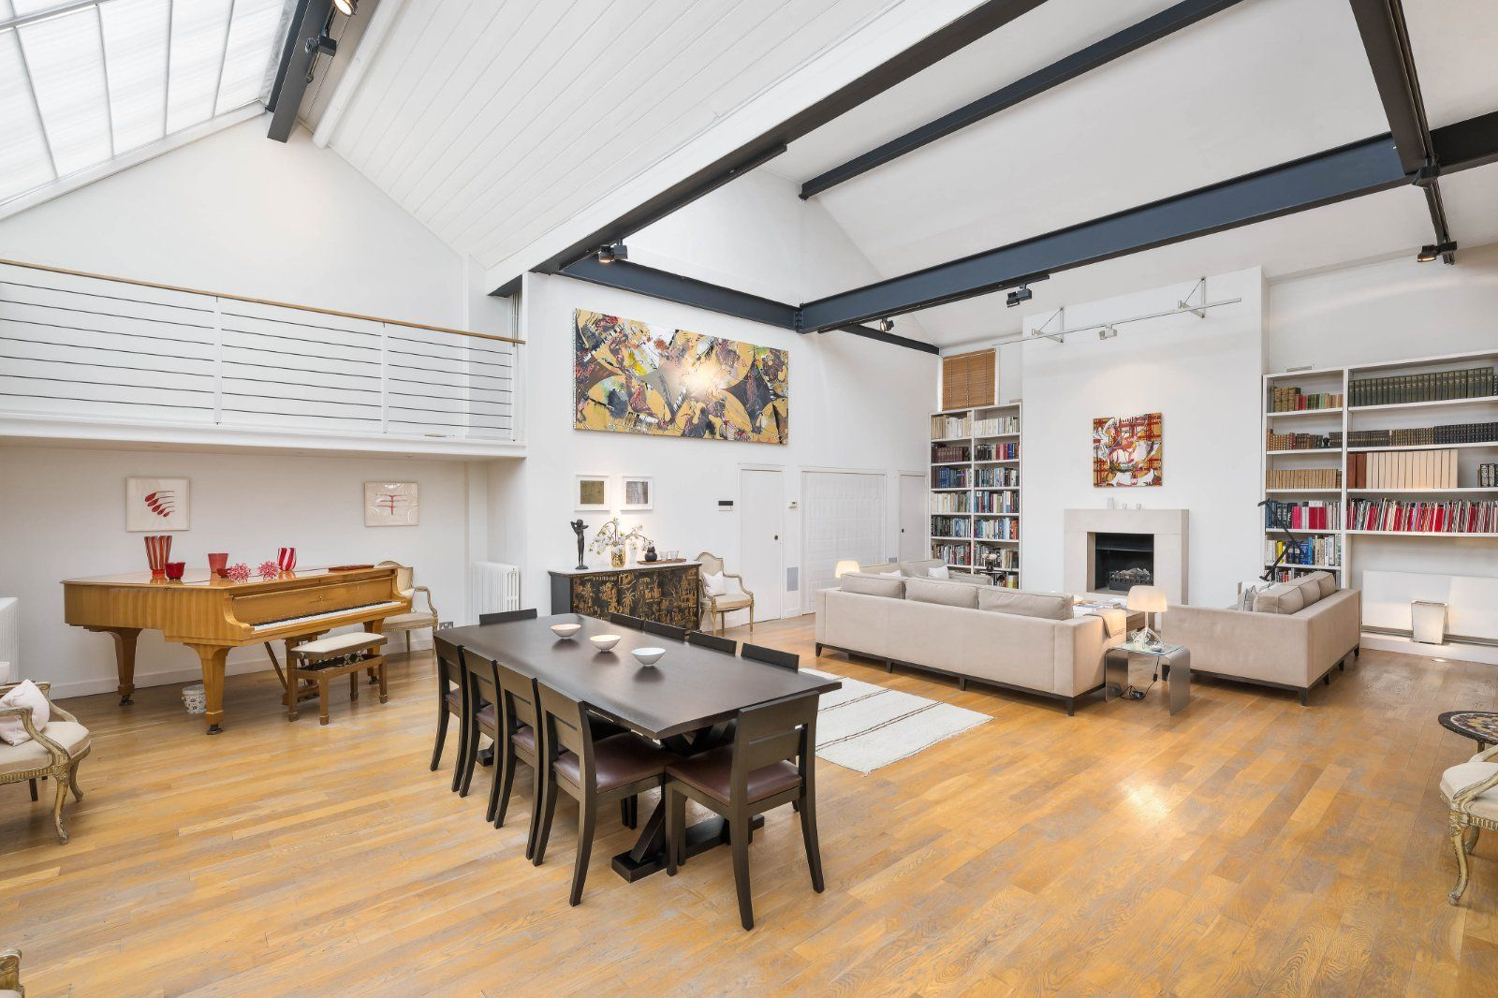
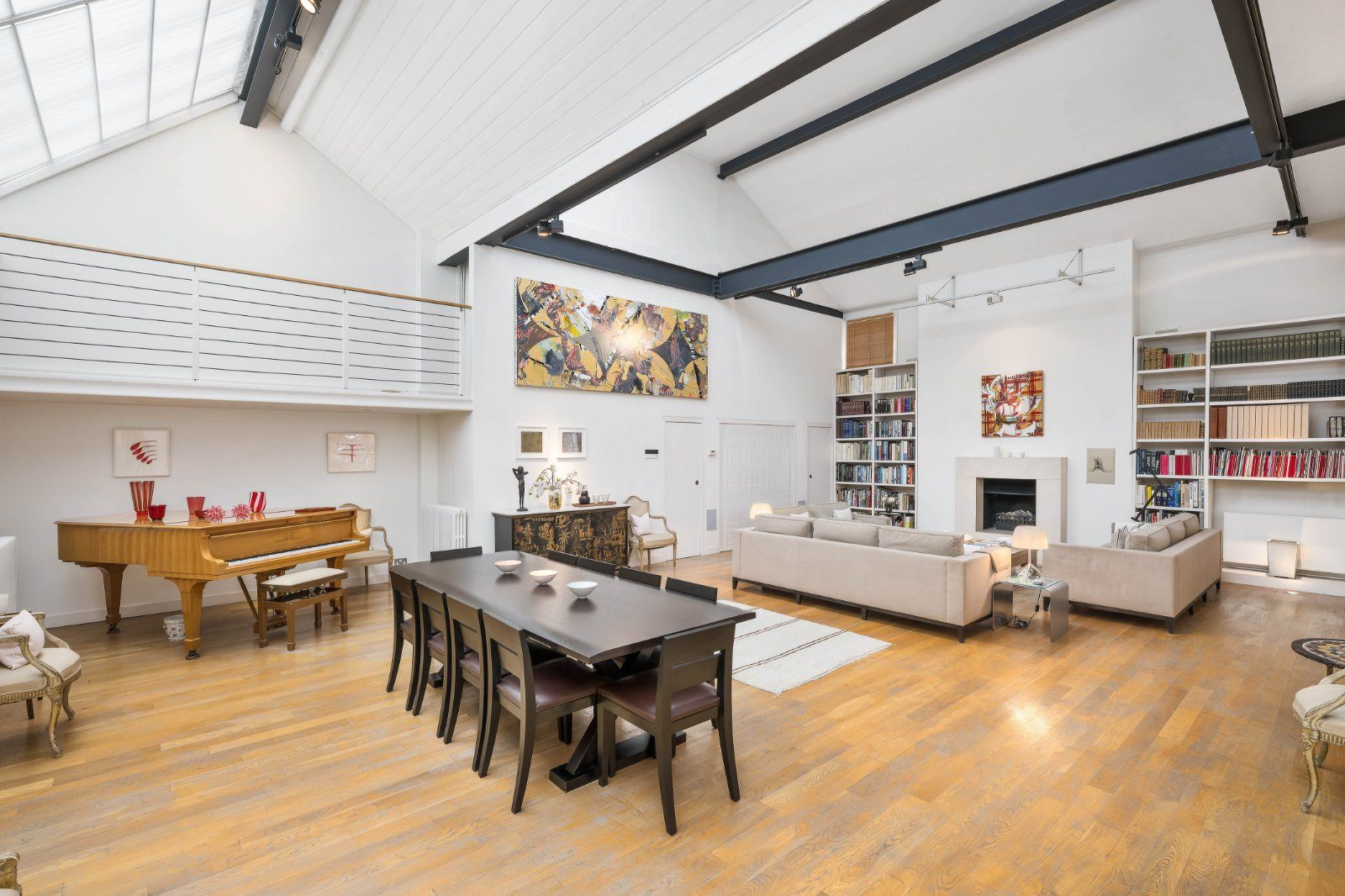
+ wall sculpture [1085,447,1116,485]
